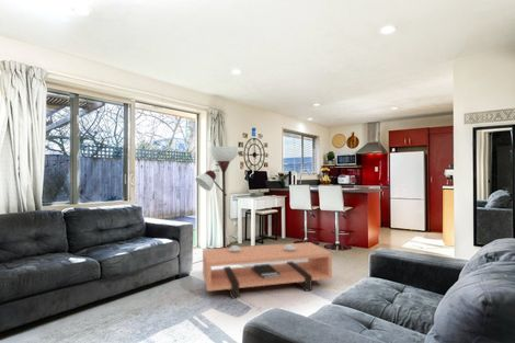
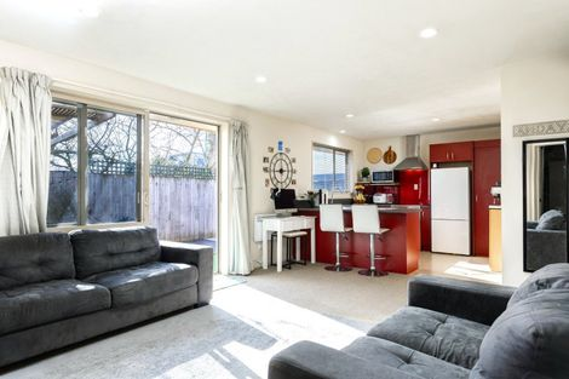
- coffee table [202,241,333,300]
- floor lamp [194,146,240,249]
